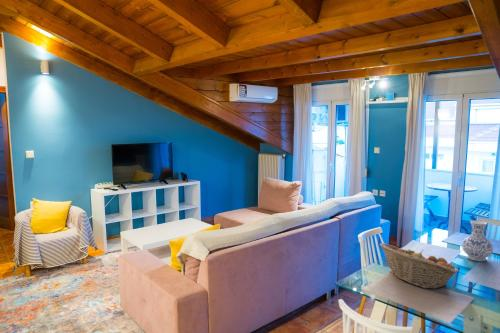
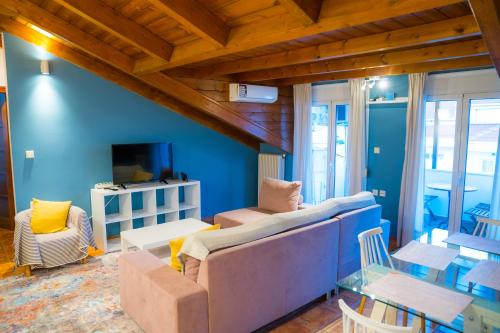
- vase [461,220,494,262]
- fruit basket [379,242,459,290]
